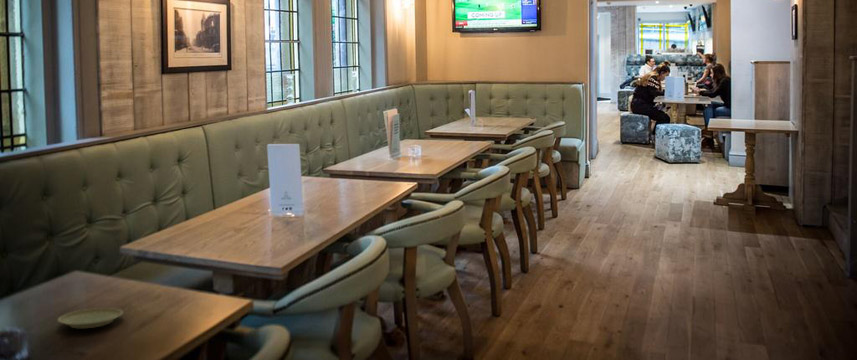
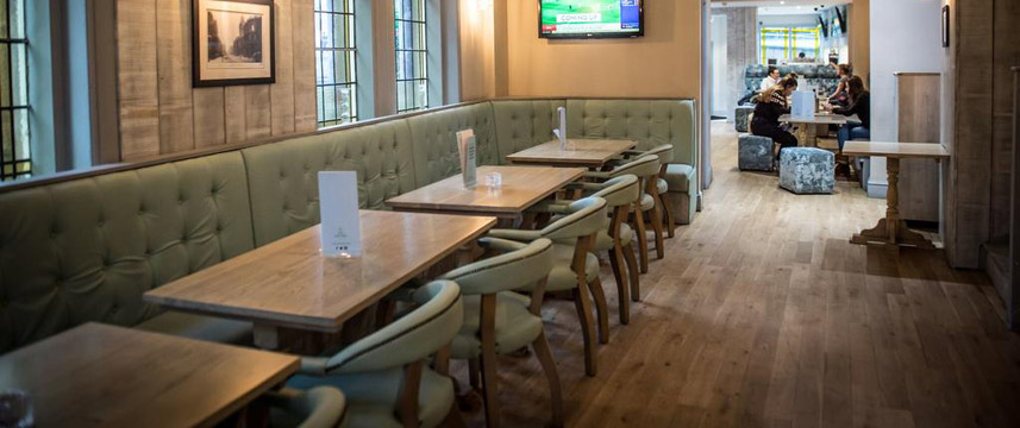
- plate [57,307,124,329]
